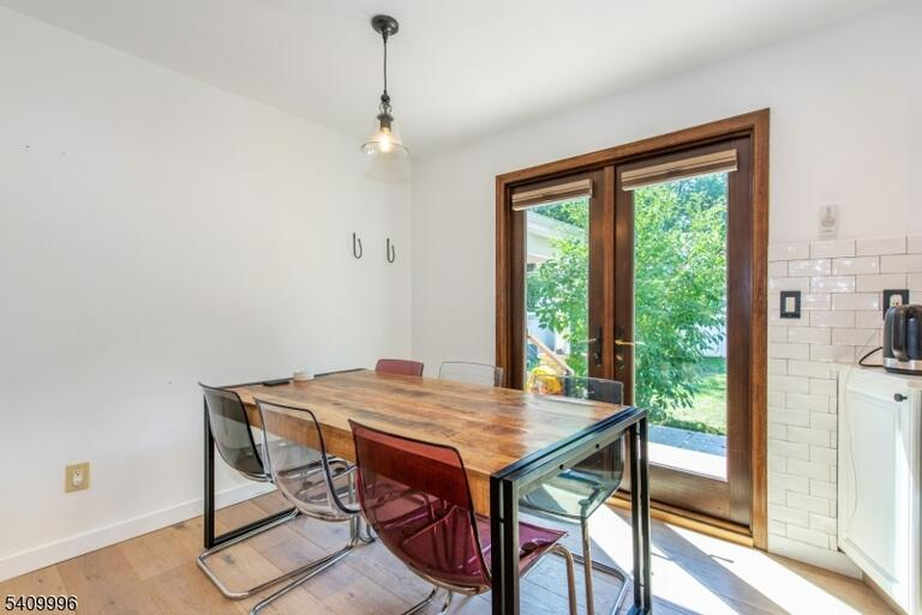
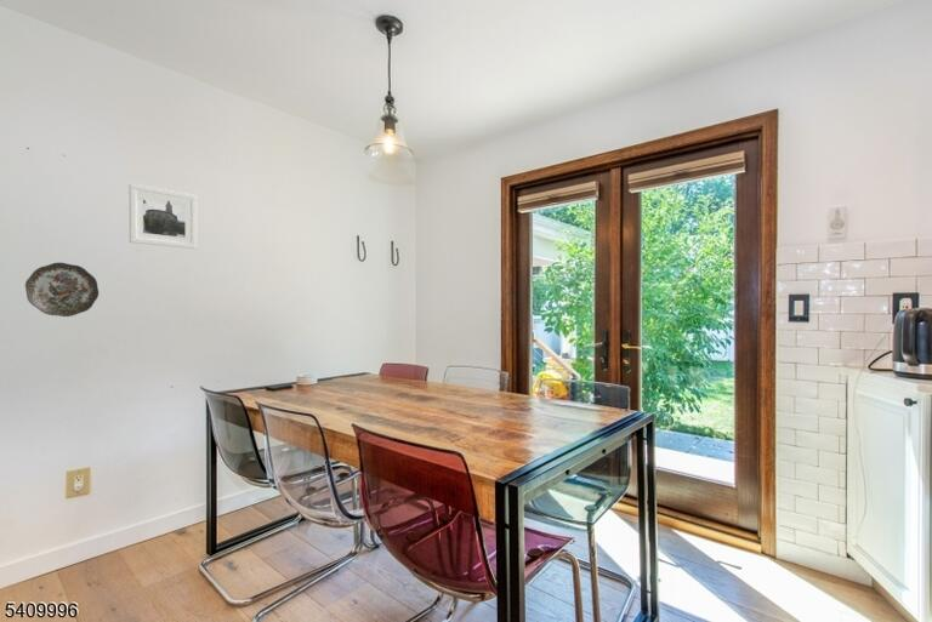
+ decorative plate [24,262,100,318]
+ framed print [129,182,198,250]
